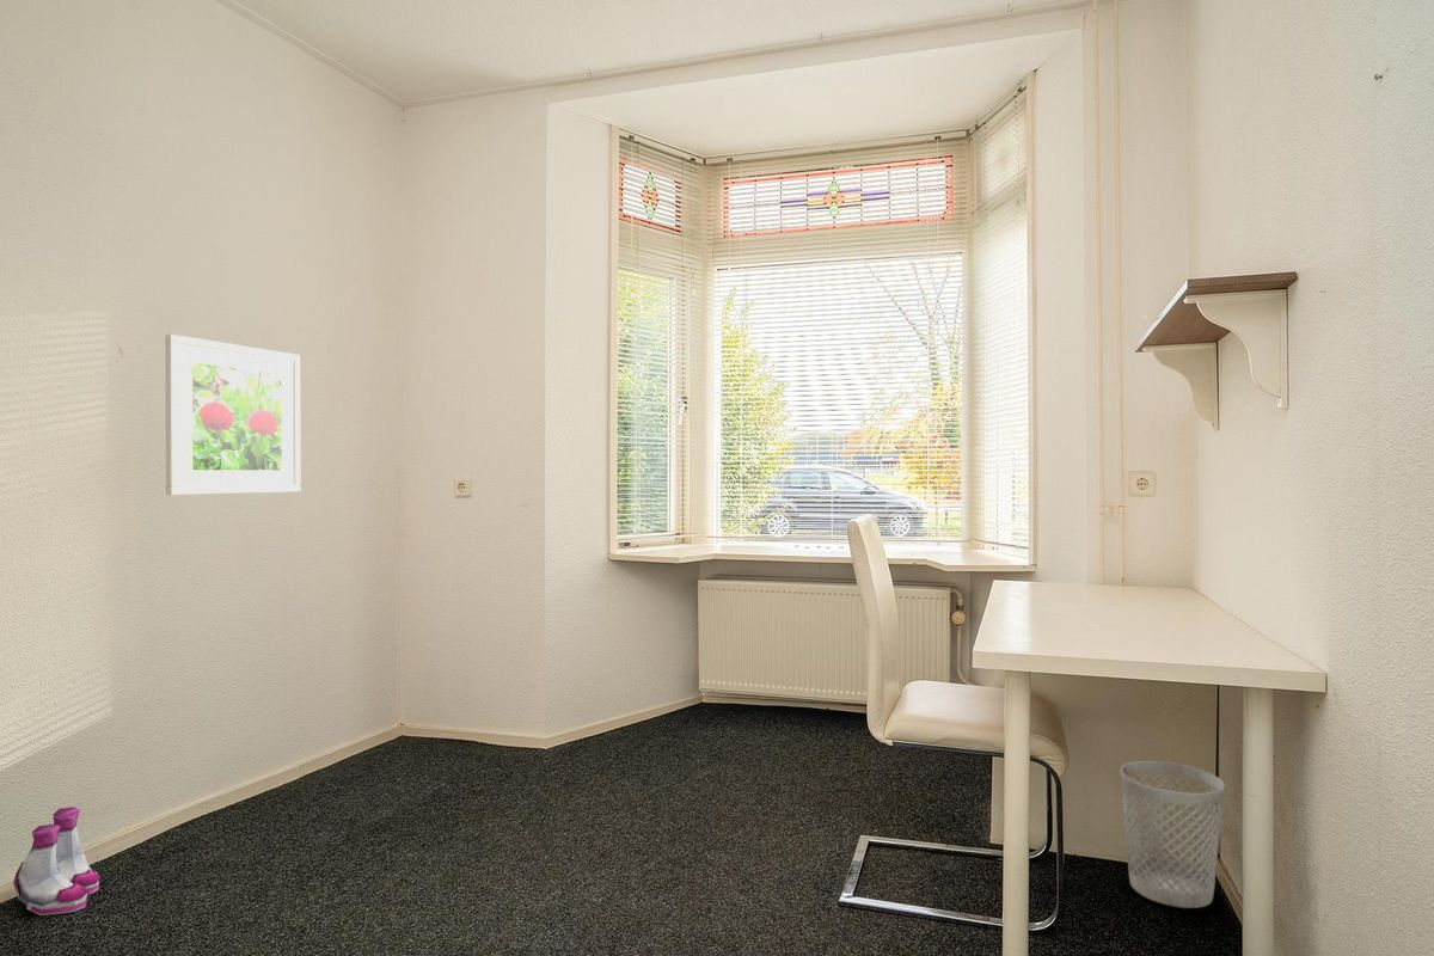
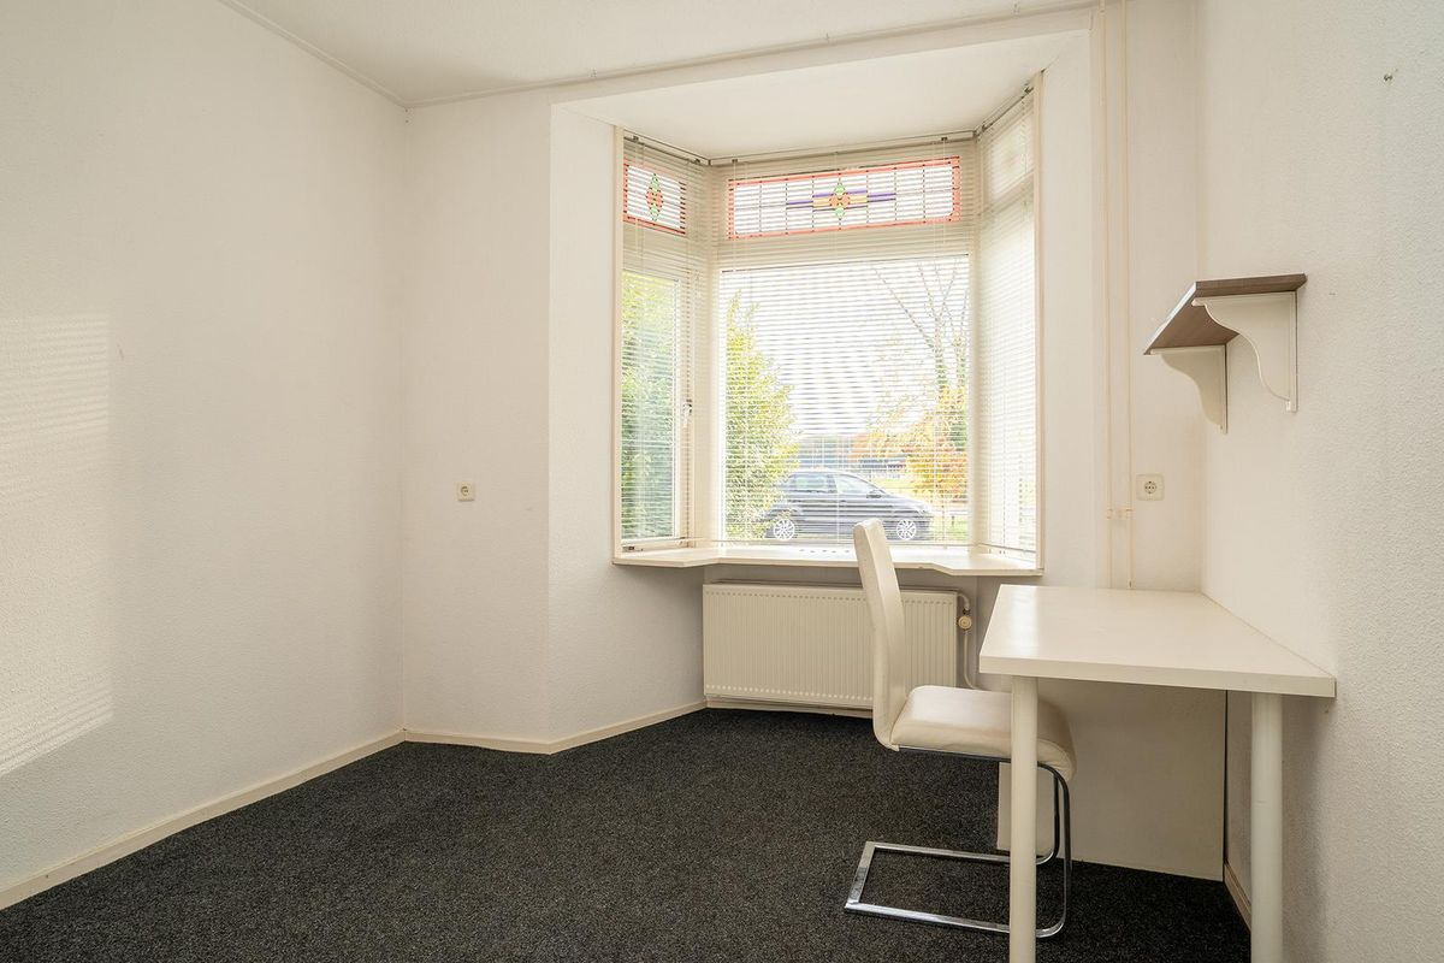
- wastebasket [1120,760,1226,909]
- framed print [164,333,301,496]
- boots [12,805,102,917]
